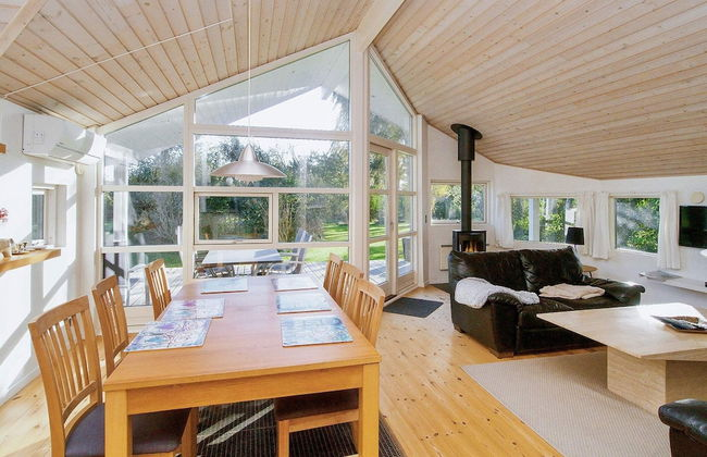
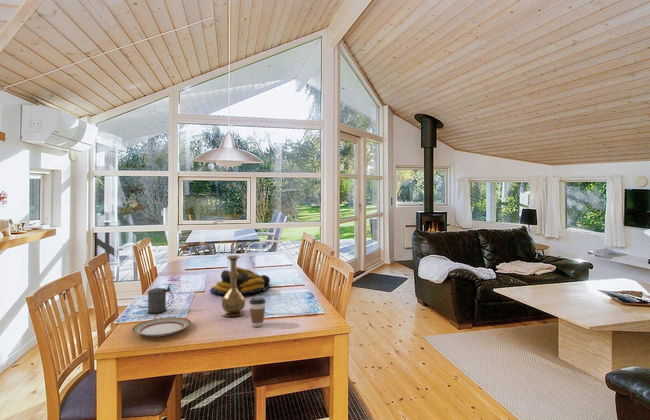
+ vase [220,254,246,318]
+ plate [131,316,192,337]
+ beer stein [146,283,174,314]
+ coffee cup [248,297,267,328]
+ fruit bowl [209,266,271,295]
